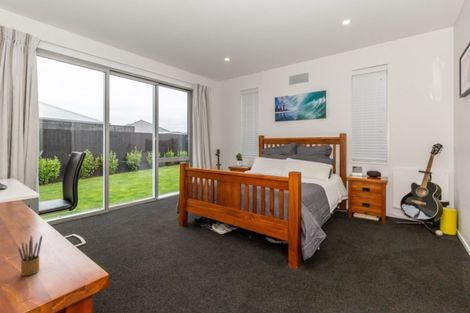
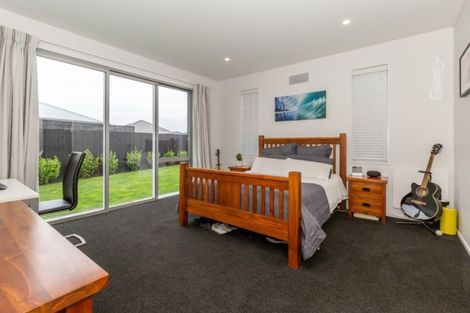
- pencil box [17,234,43,277]
